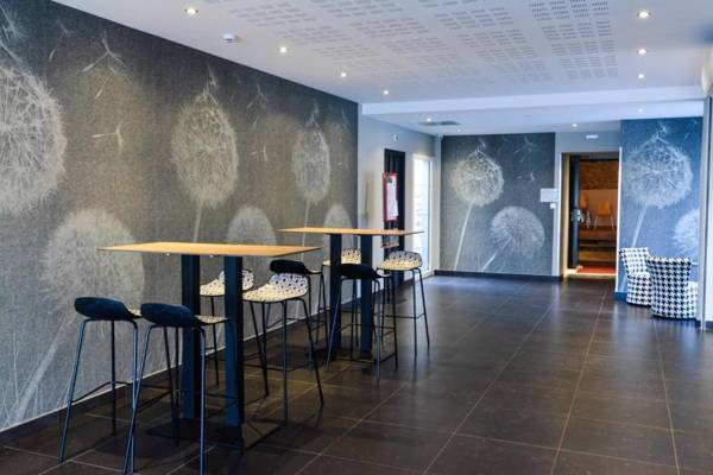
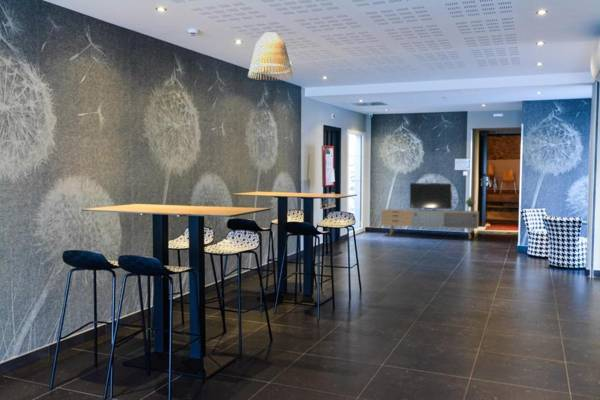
+ media console [380,182,480,240]
+ lamp shade [247,31,294,82]
